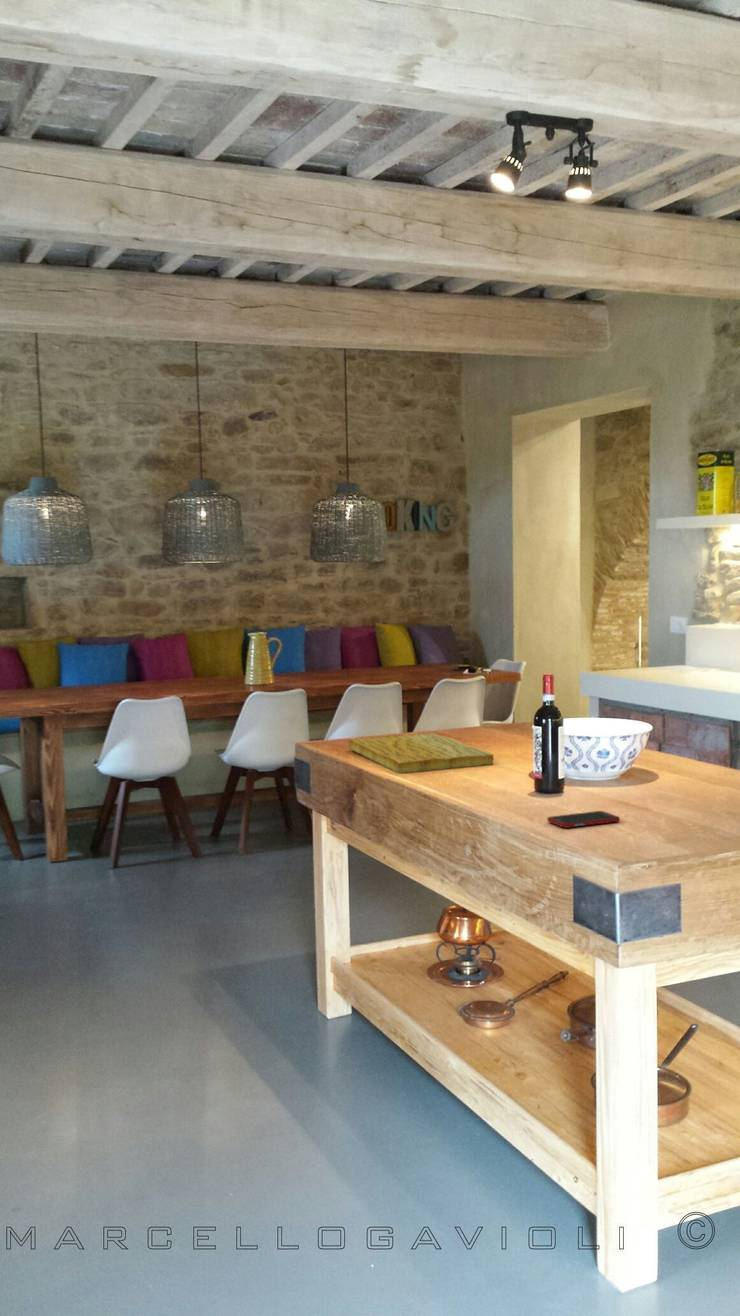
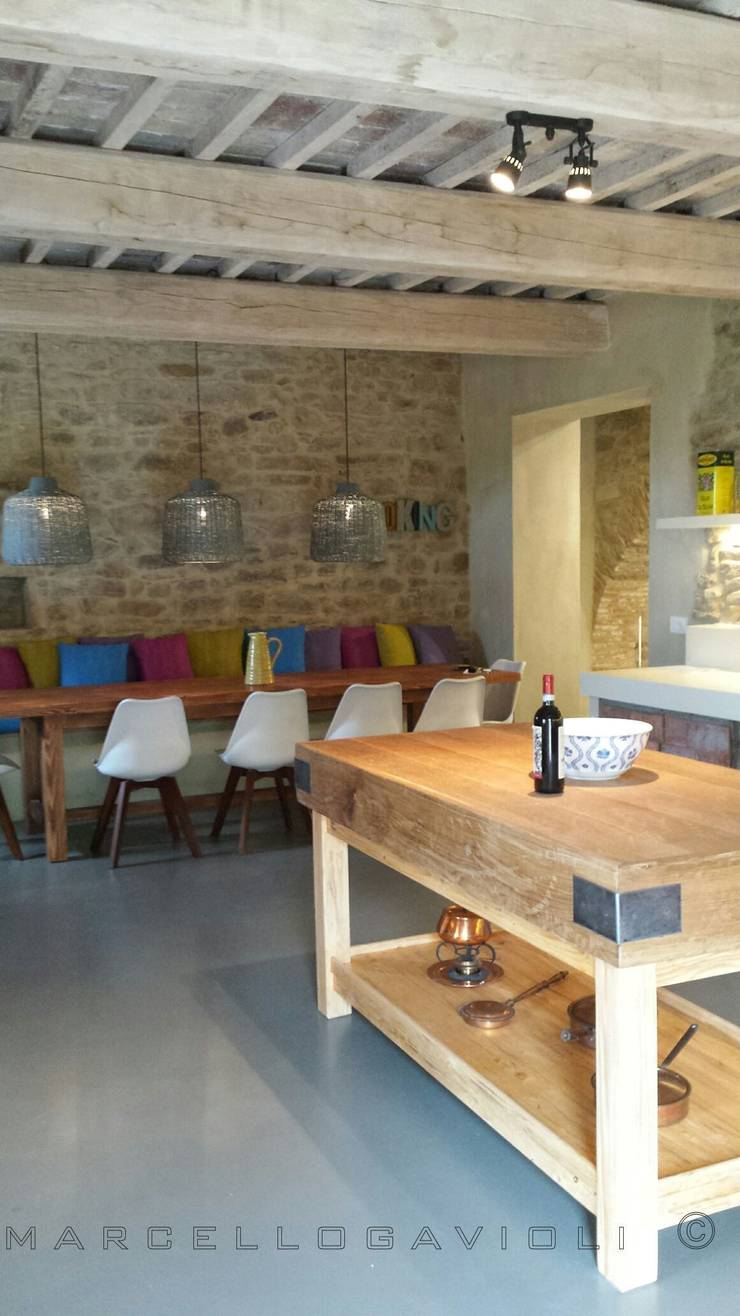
- cell phone [546,810,621,829]
- cutting board [348,732,494,774]
